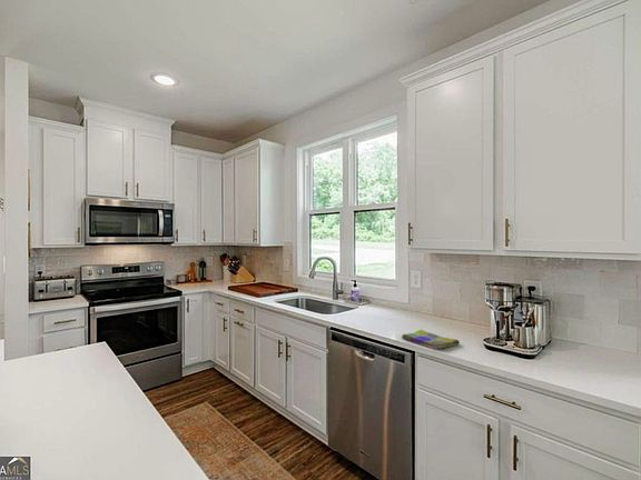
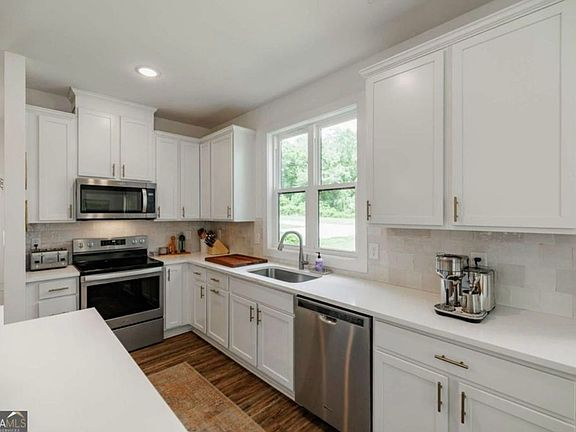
- dish towel [401,328,461,350]
